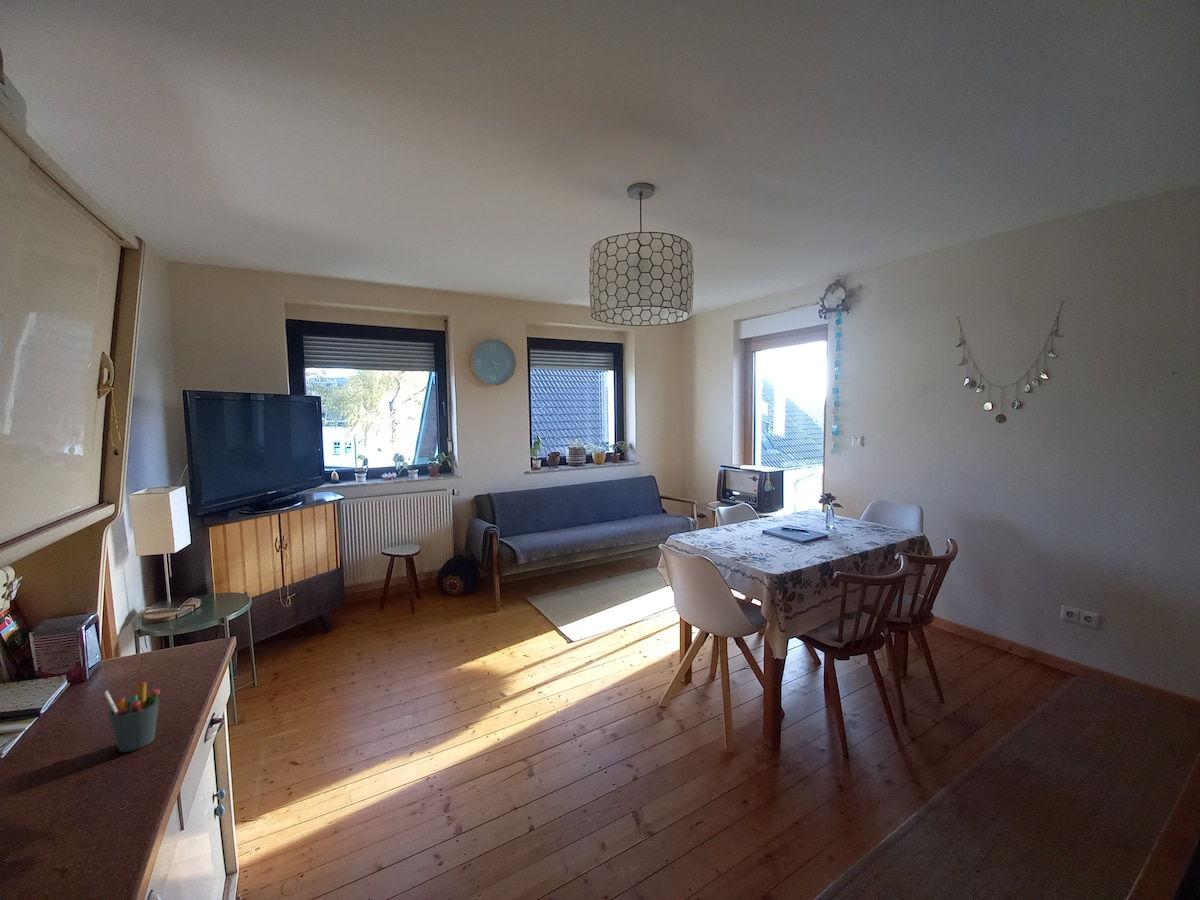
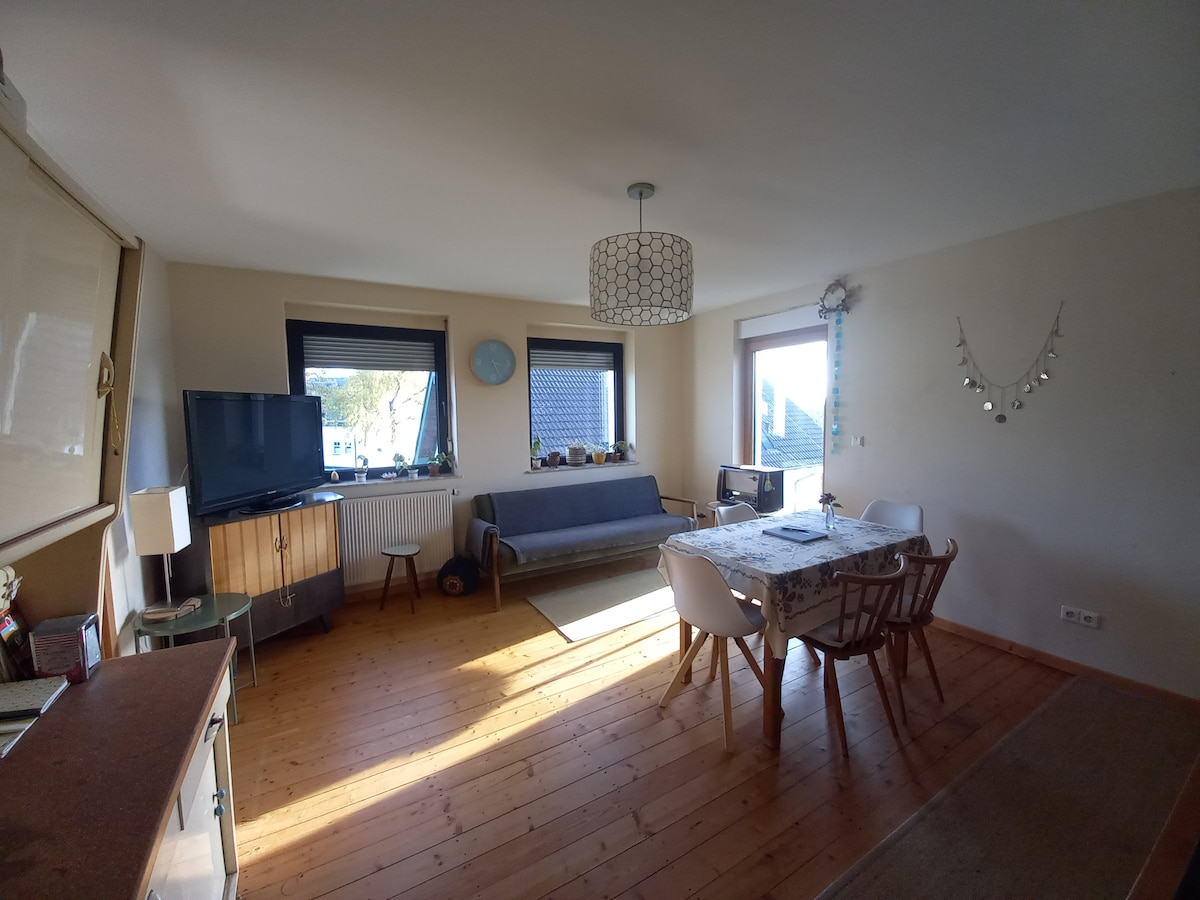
- pen holder [103,681,161,753]
